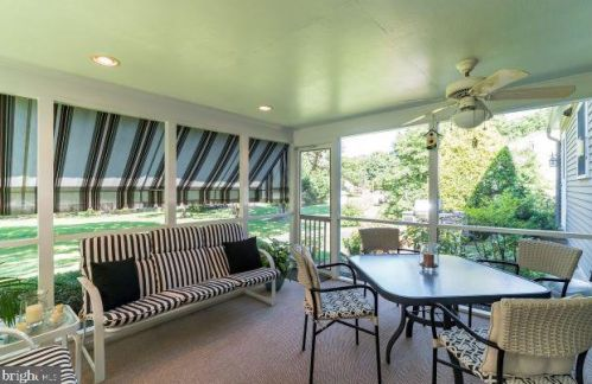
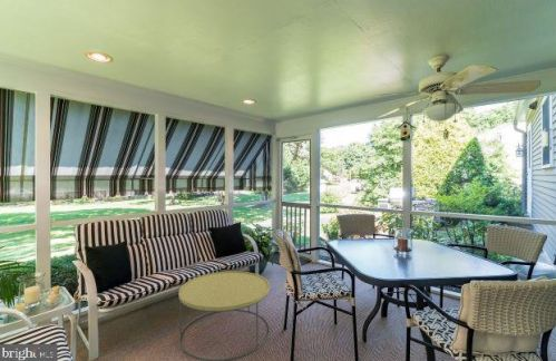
+ coffee table [178,270,271,361]
